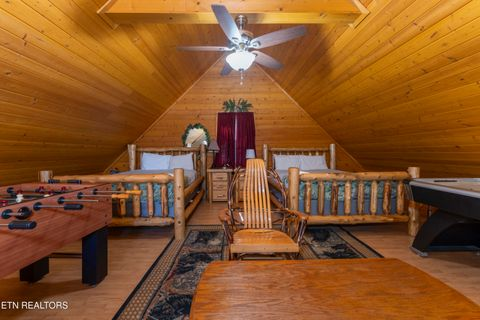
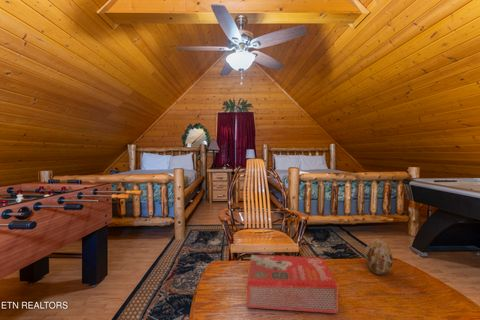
+ decorative egg [364,237,394,275]
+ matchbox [246,254,339,314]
